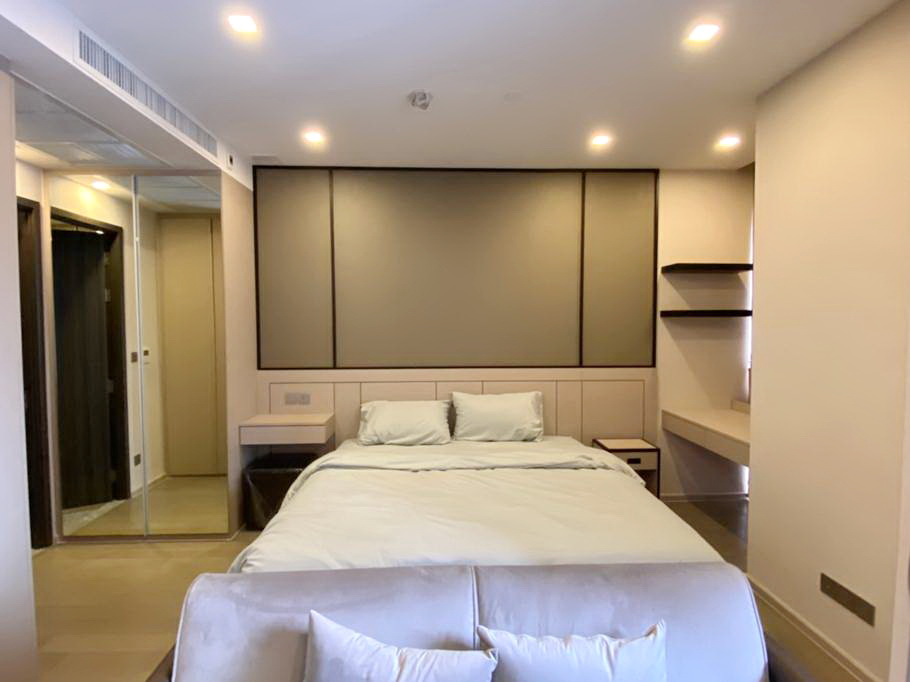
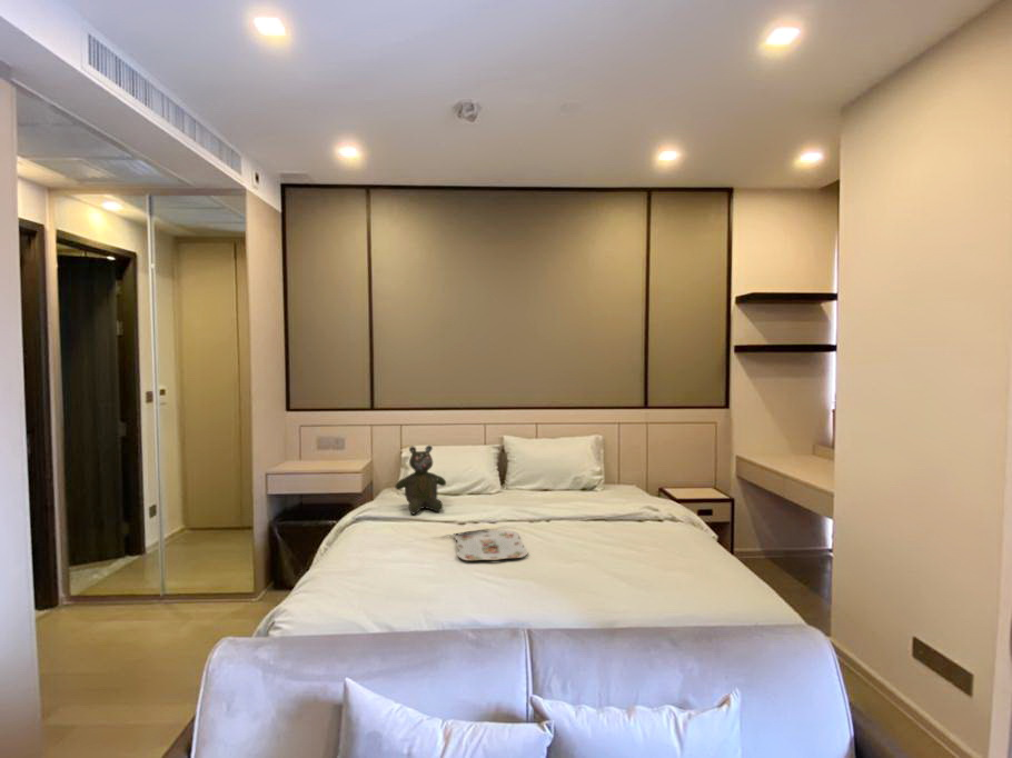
+ serving tray [454,529,528,561]
+ teddy bear [395,445,447,516]
